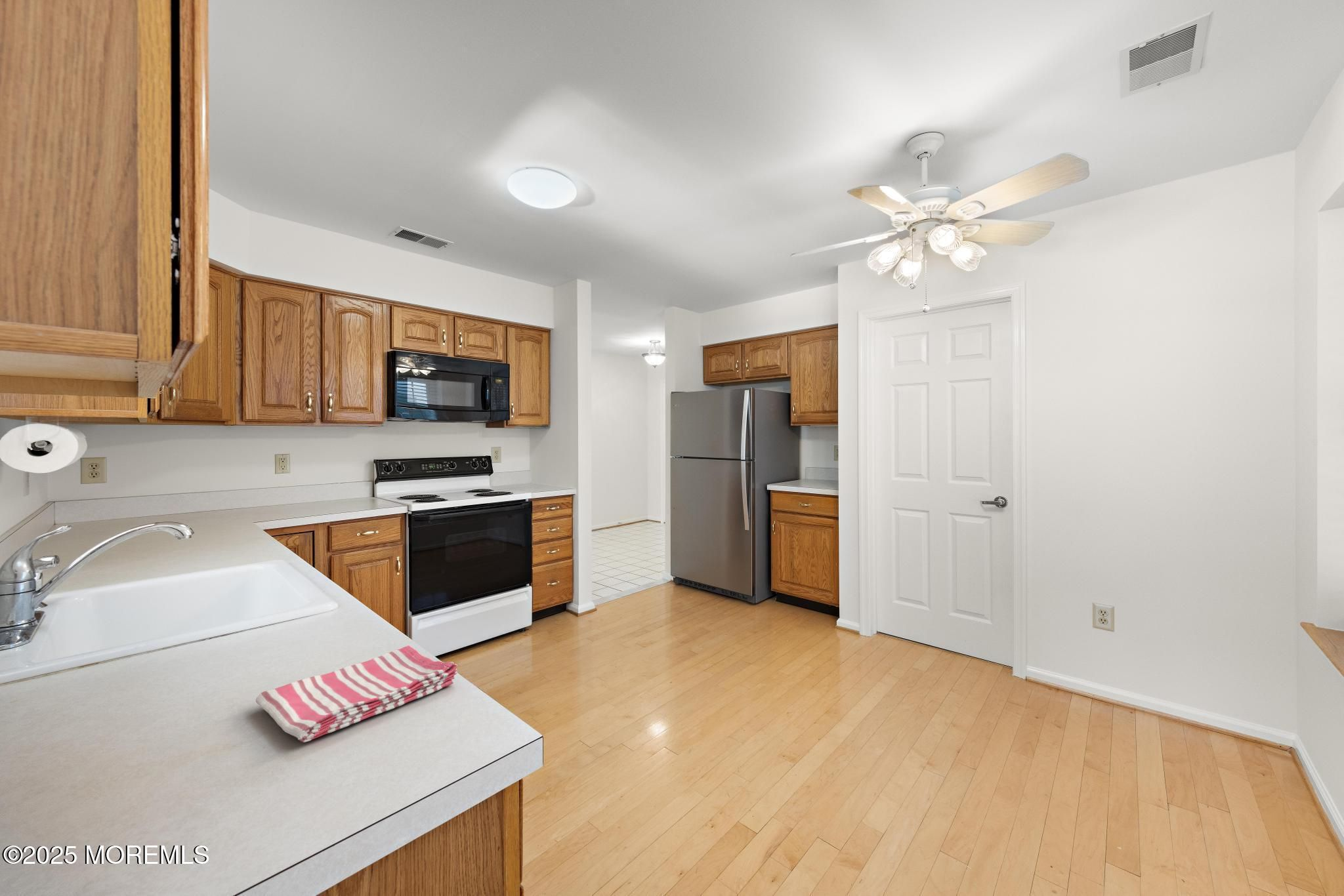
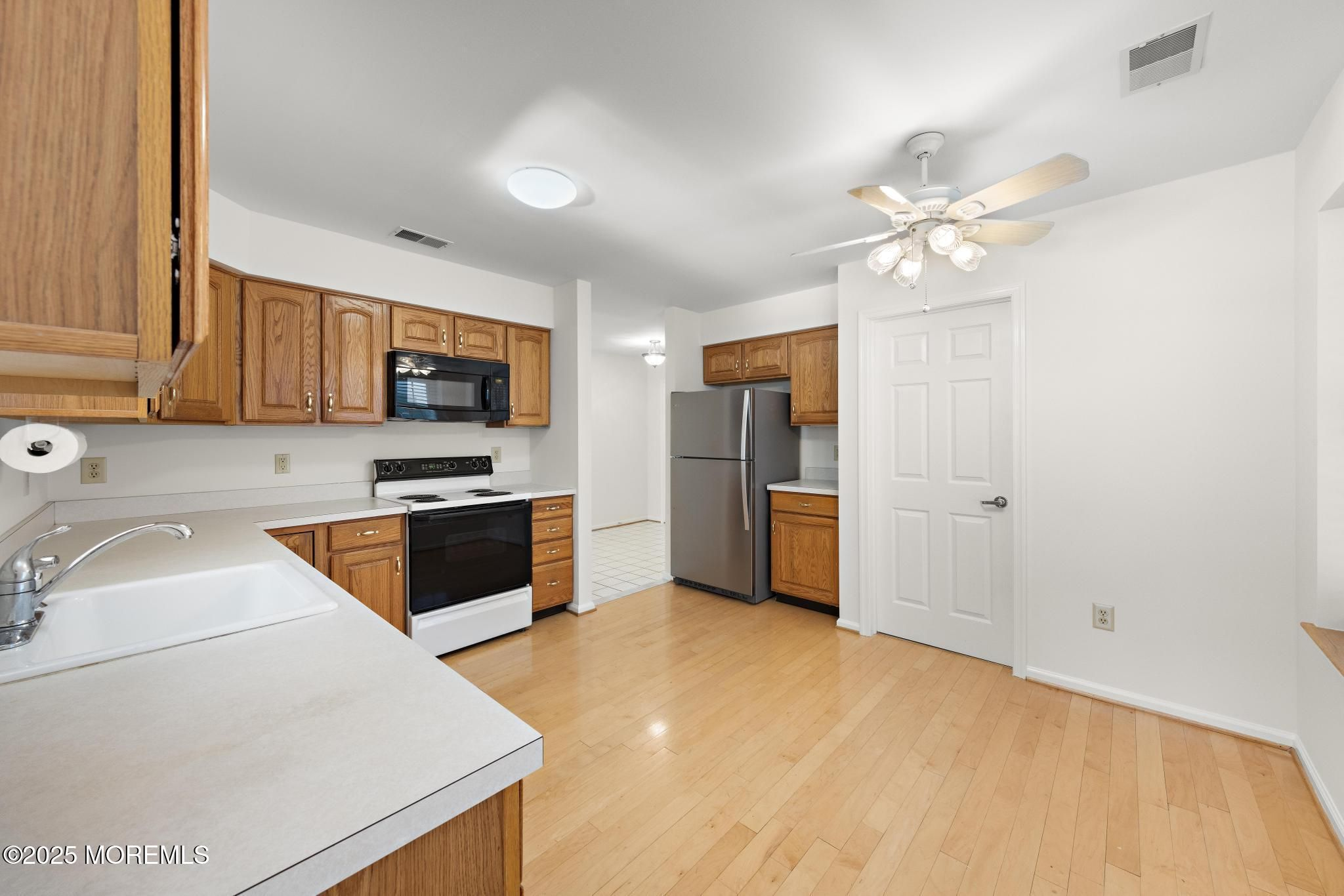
- dish towel [255,645,458,743]
